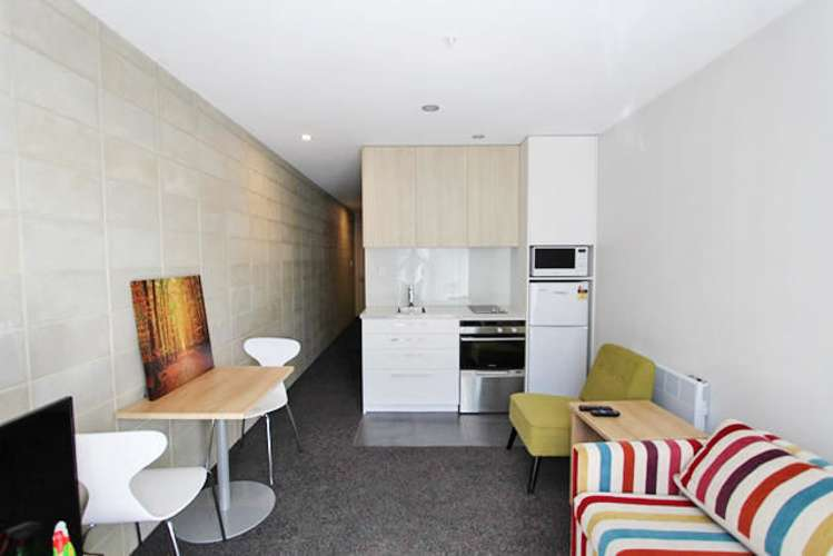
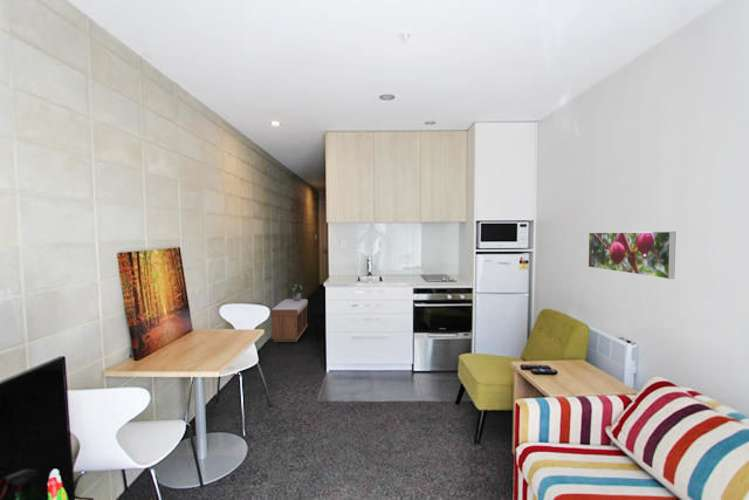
+ bench [269,298,309,343]
+ potted plant [284,283,305,301]
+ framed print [587,231,677,280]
